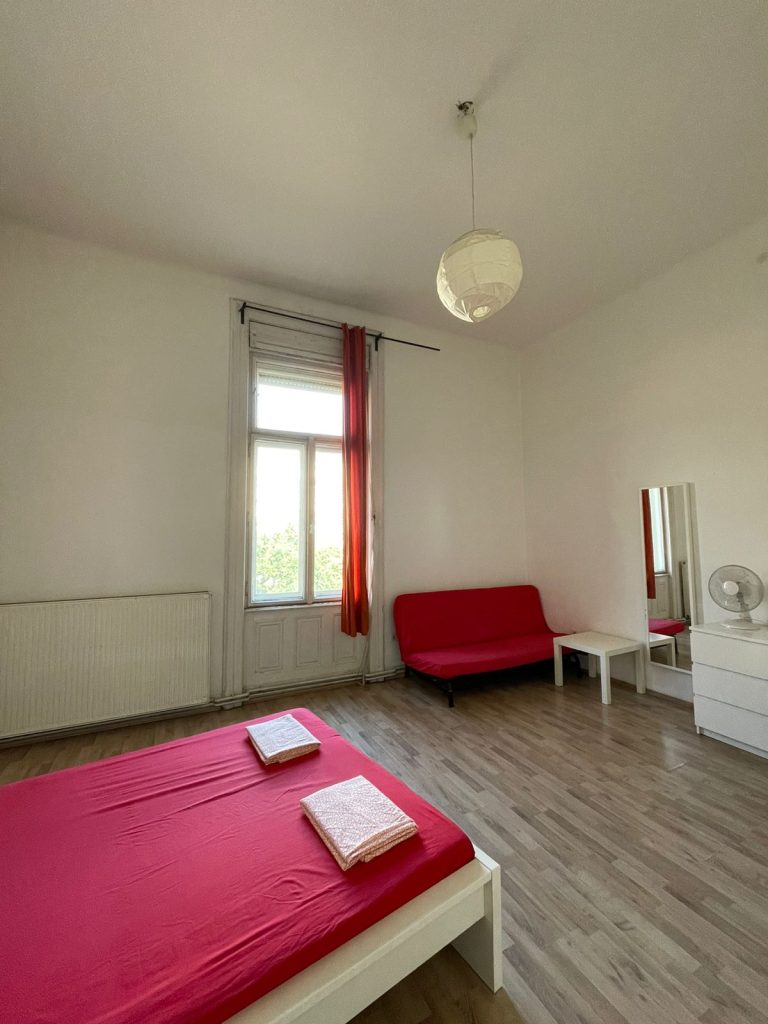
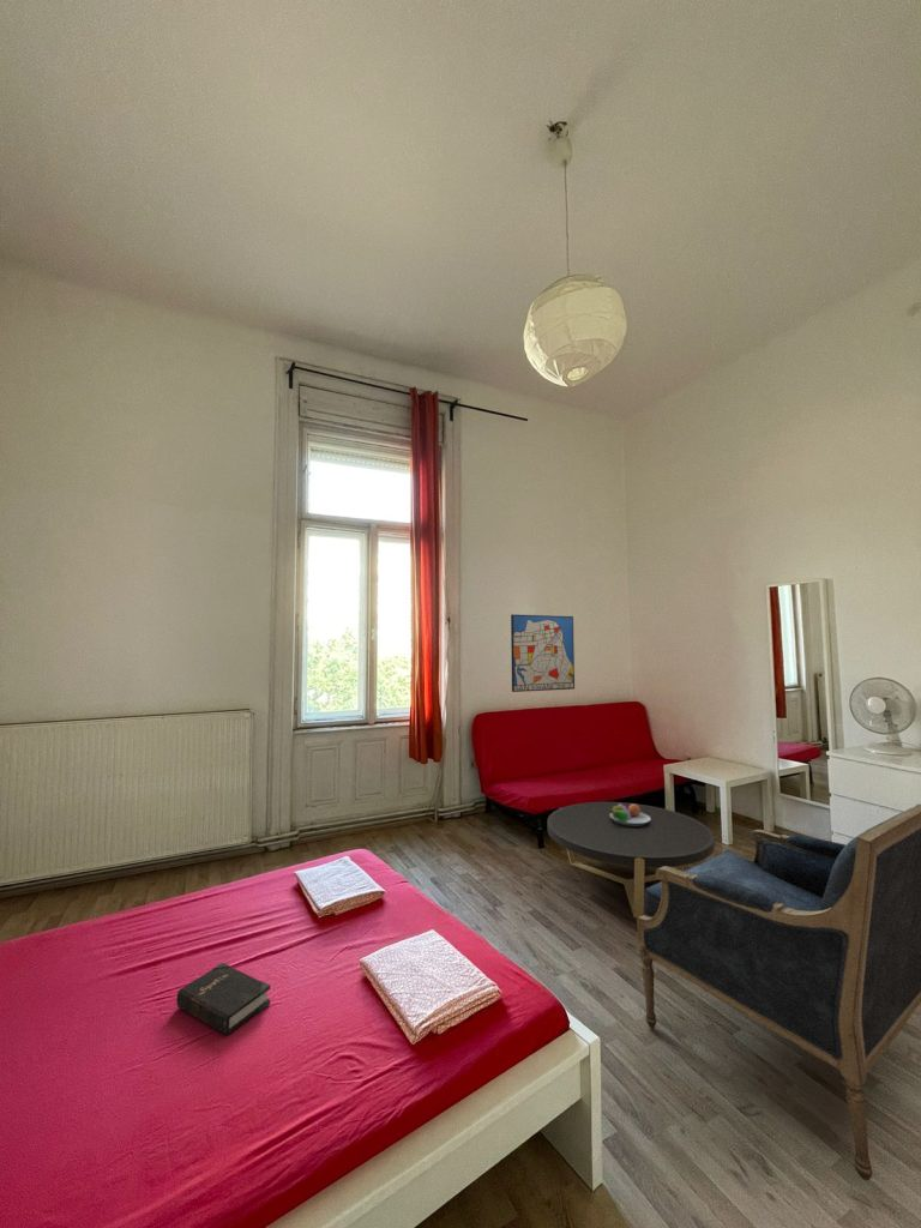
+ armchair [636,802,921,1181]
+ hardback book [175,962,271,1036]
+ wall art [510,613,576,693]
+ coffee table [546,801,716,919]
+ fruit bowl [609,801,651,826]
